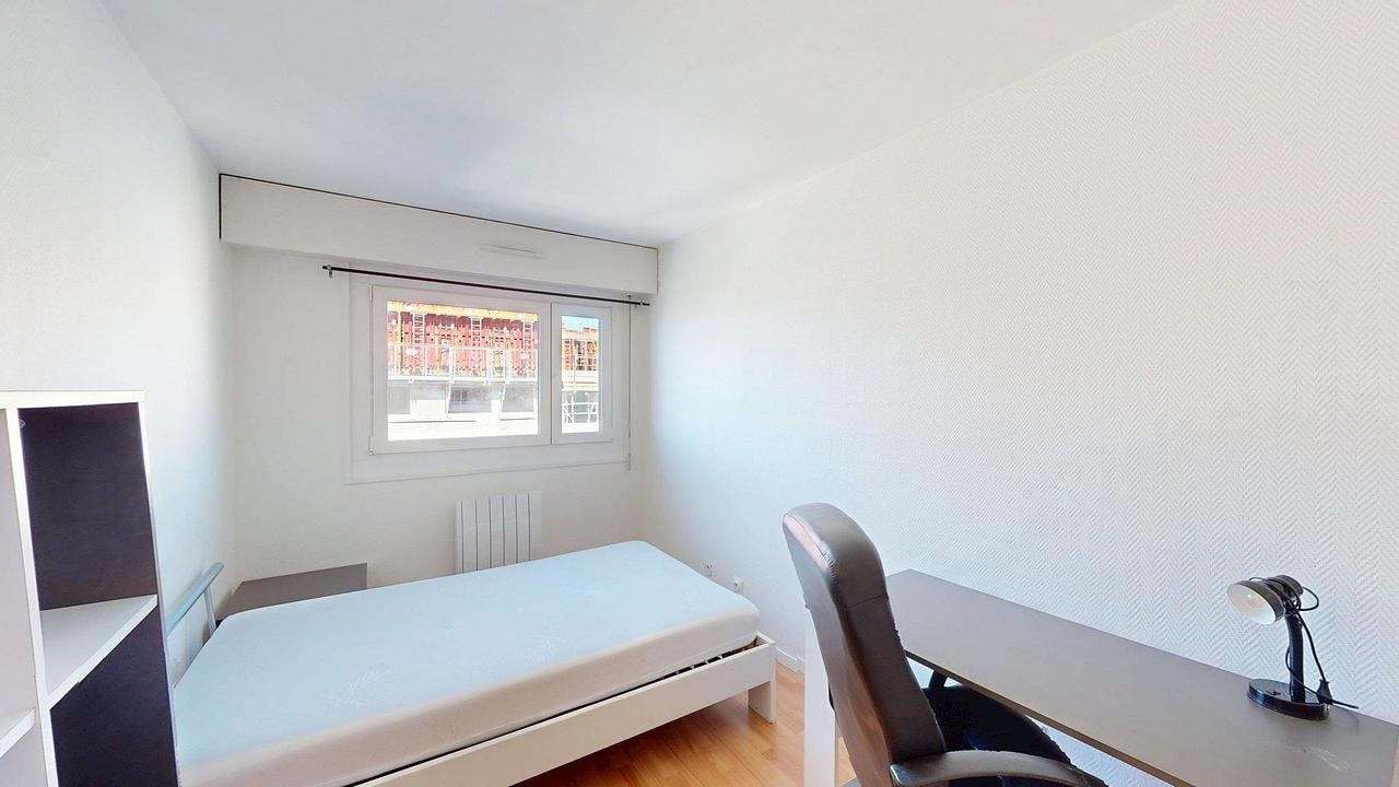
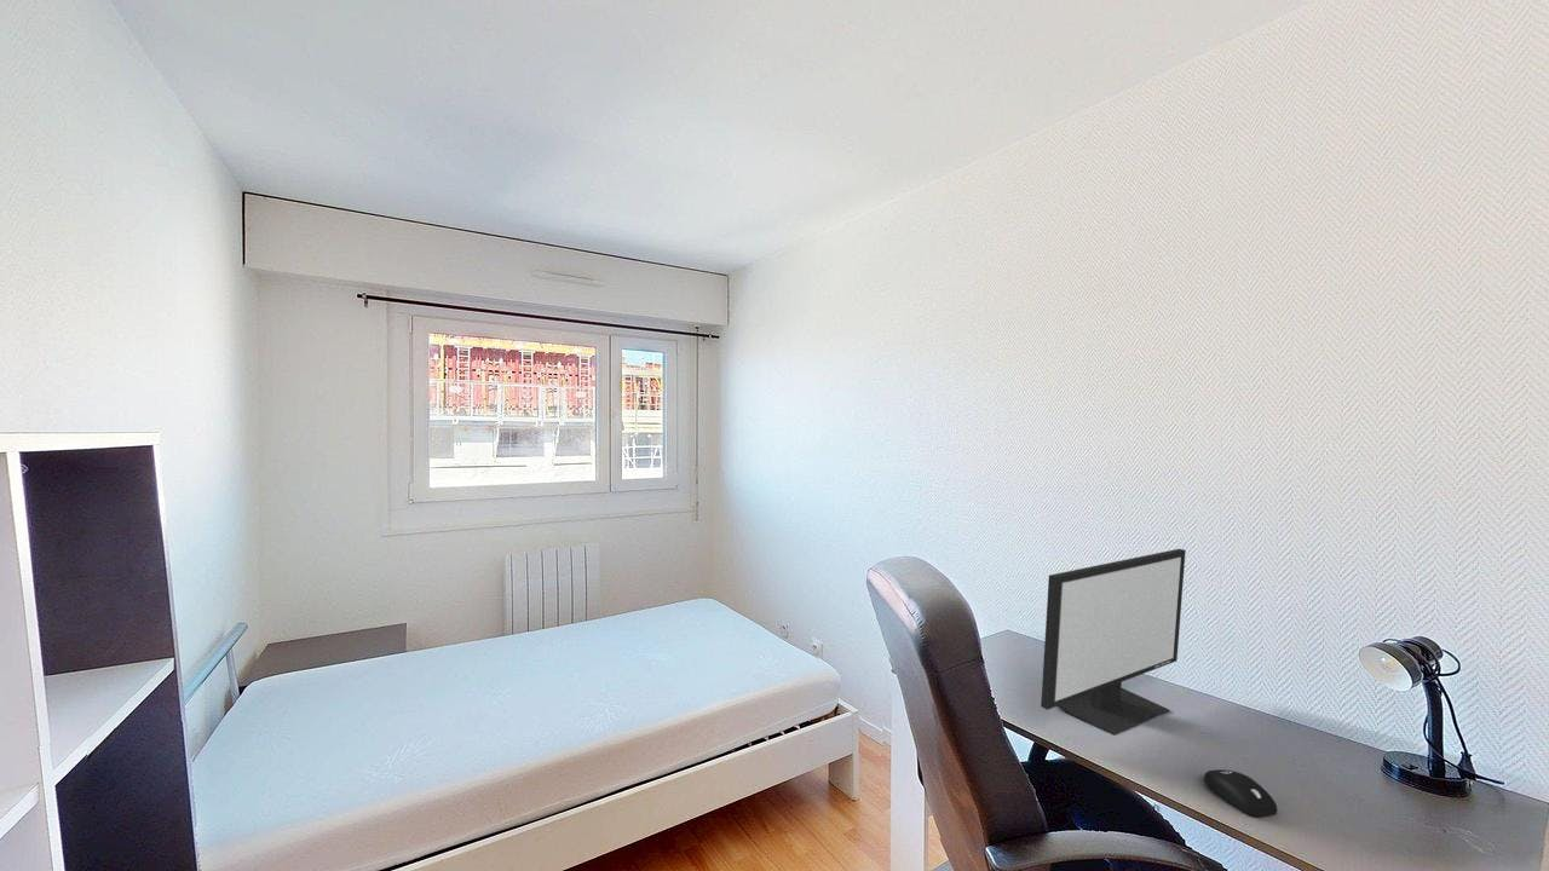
+ computer monitor [1040,548,1187,737]
+ computer mouse [1203,768,1278,818]
